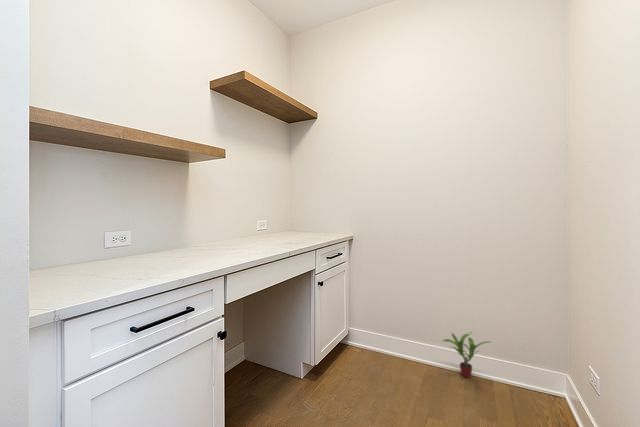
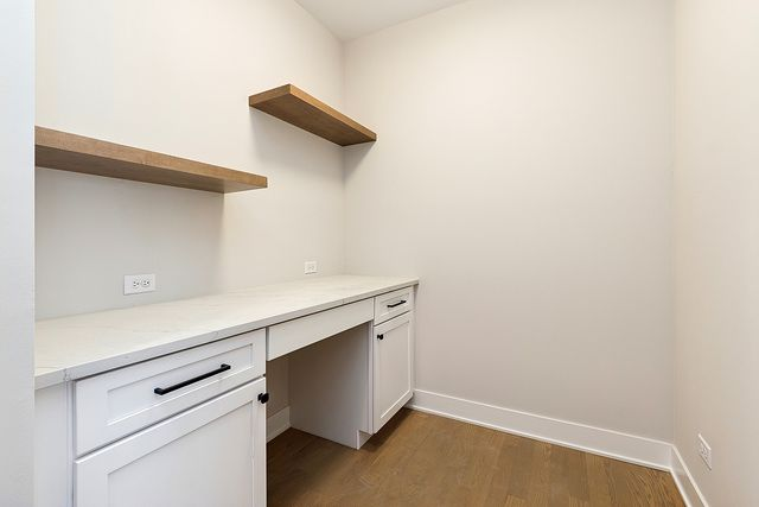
- potted plant [442,332,491,379]
